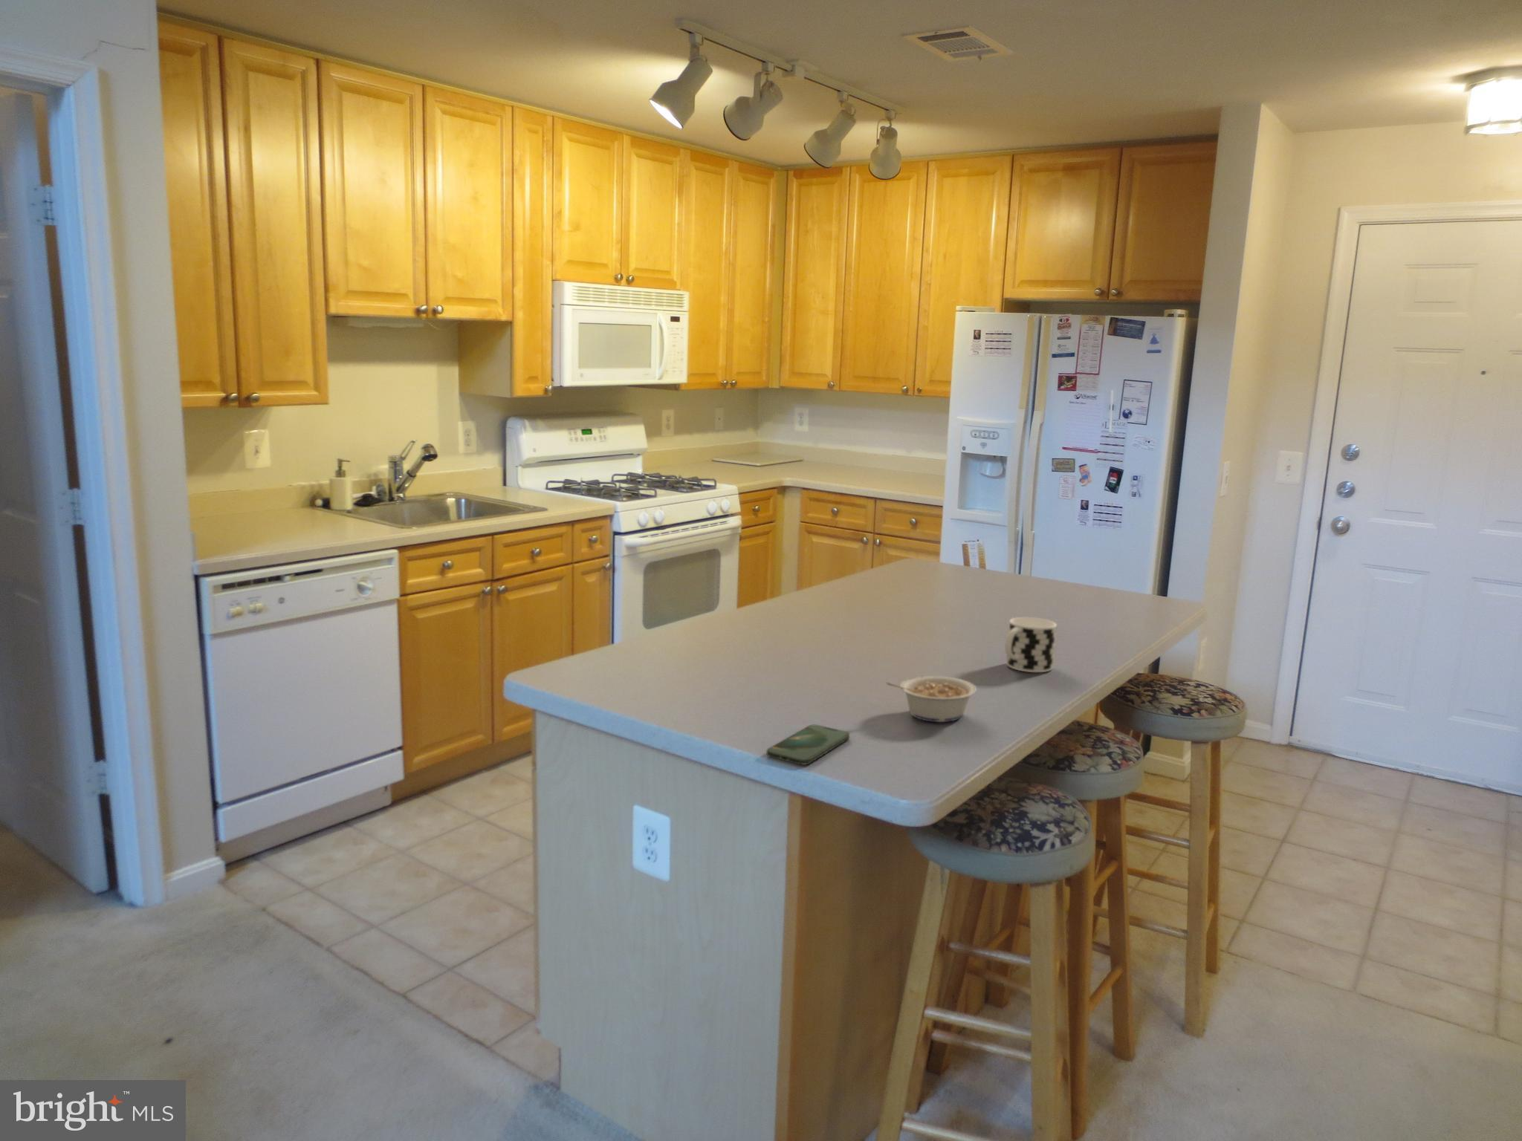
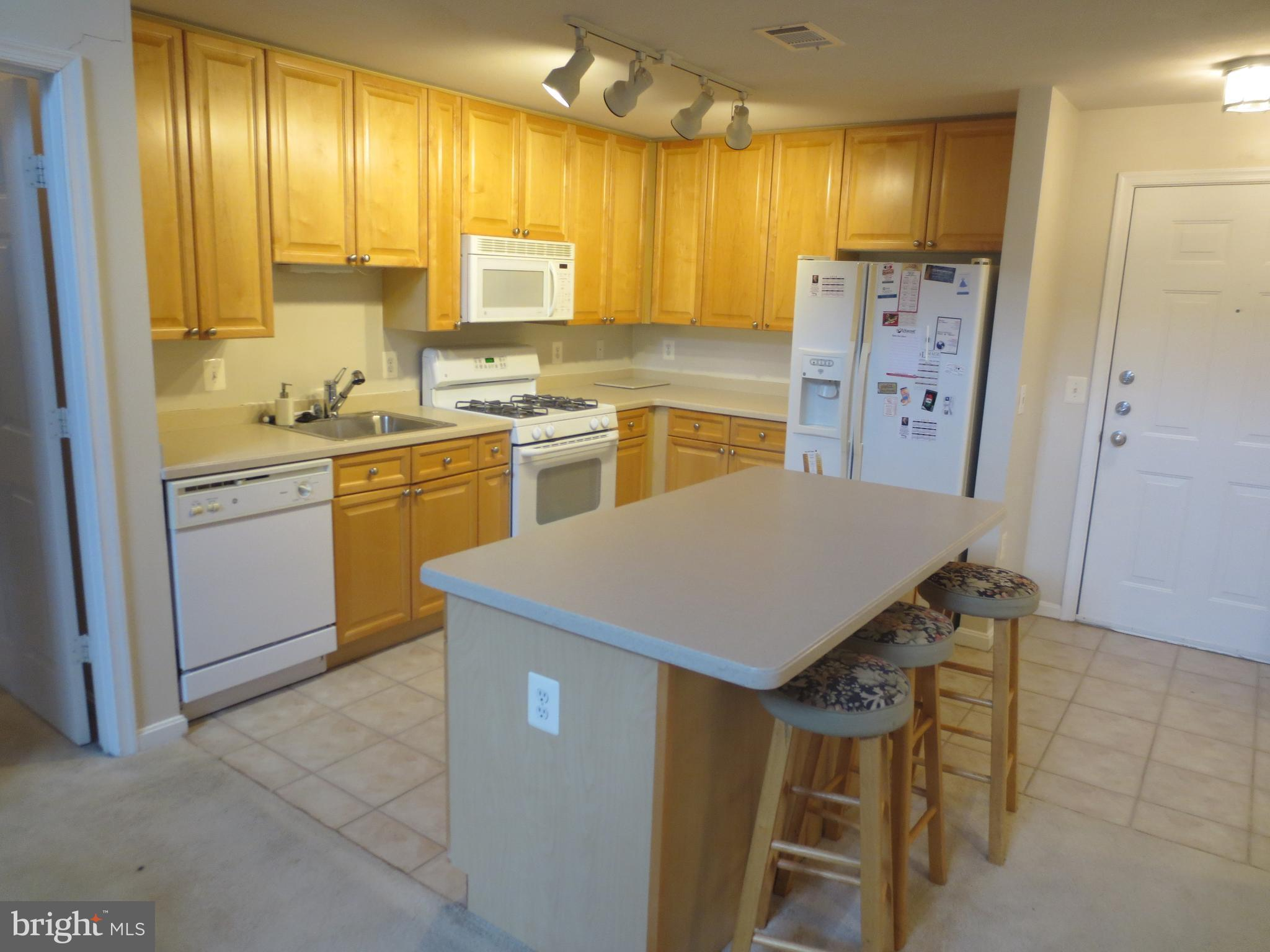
- smartphone [766,724,850,765]
- cup [1004,616,1057,674]
- legume [886,675,977,723]
